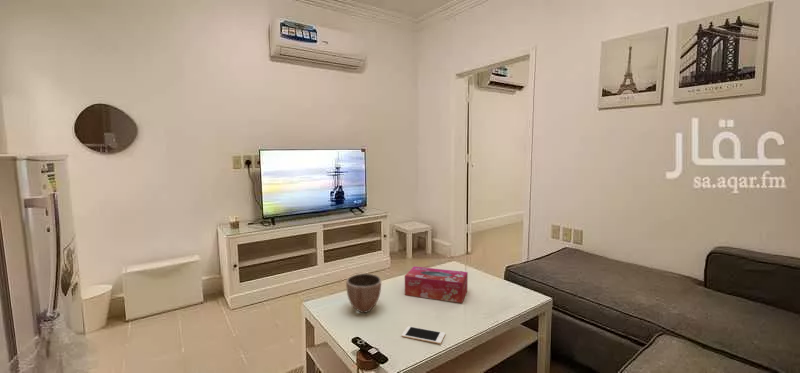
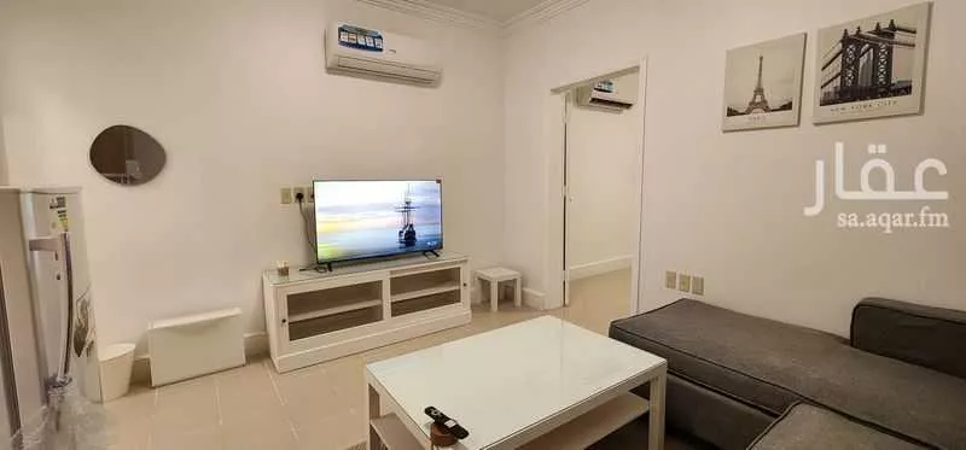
- cell phone [401,325,446,345]
- tissue box [404,265,469,304]
- decorative bowl [345,272,382,314]
